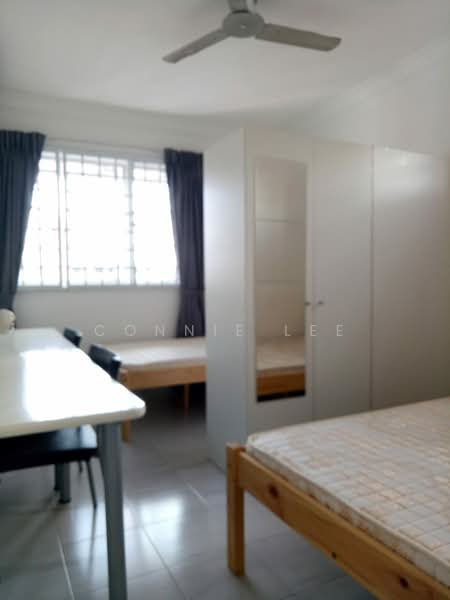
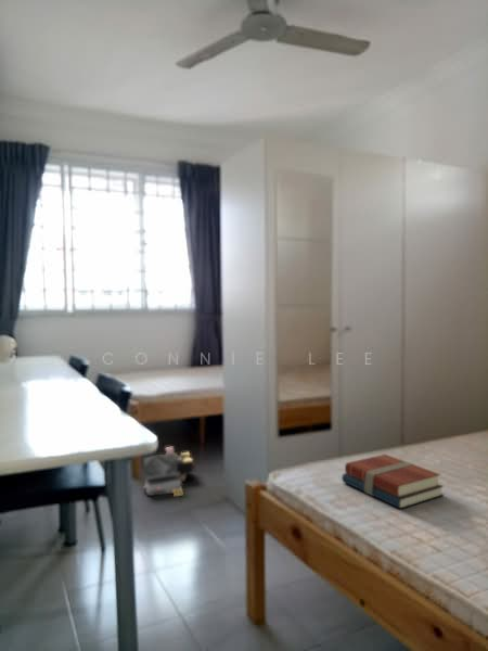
+ books [341,454,445,510]
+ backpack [142,446,197,498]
